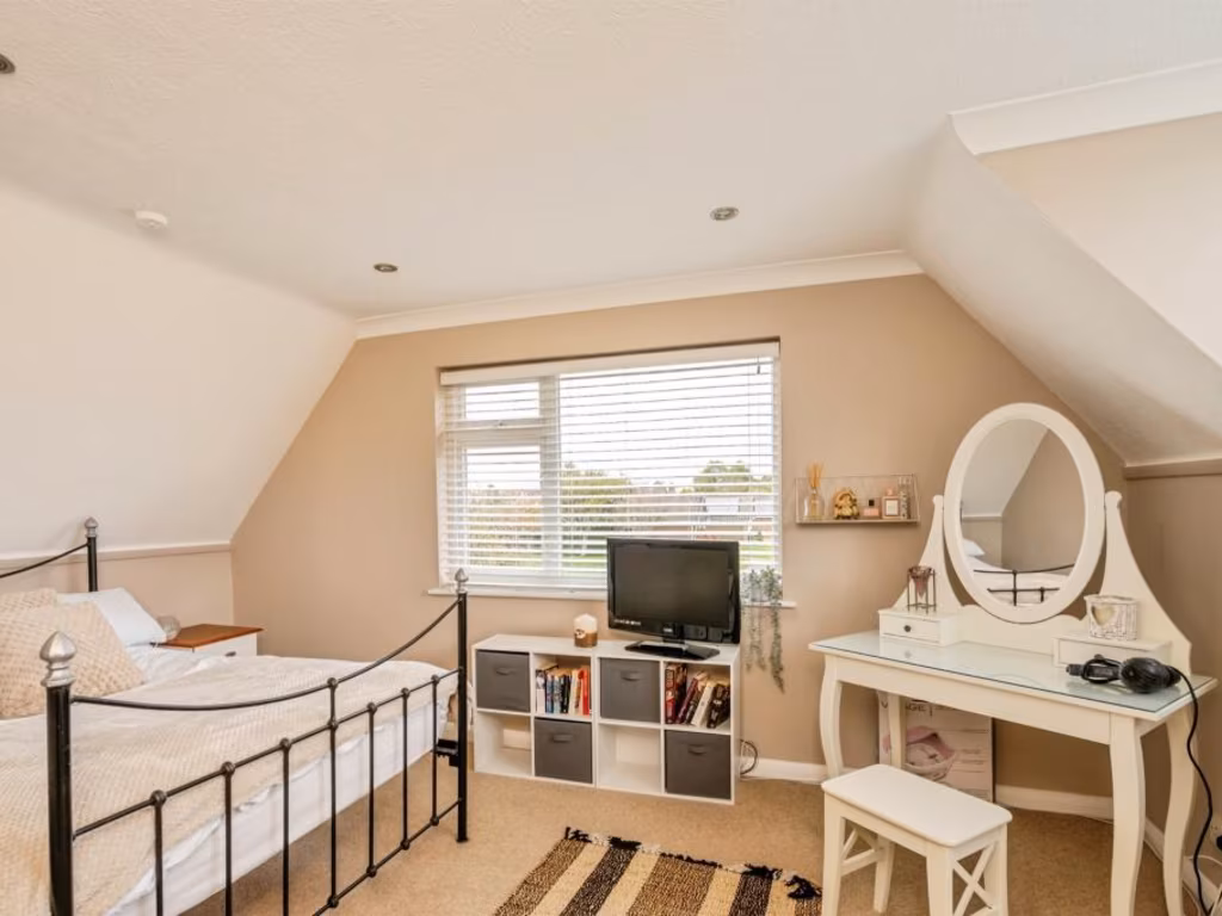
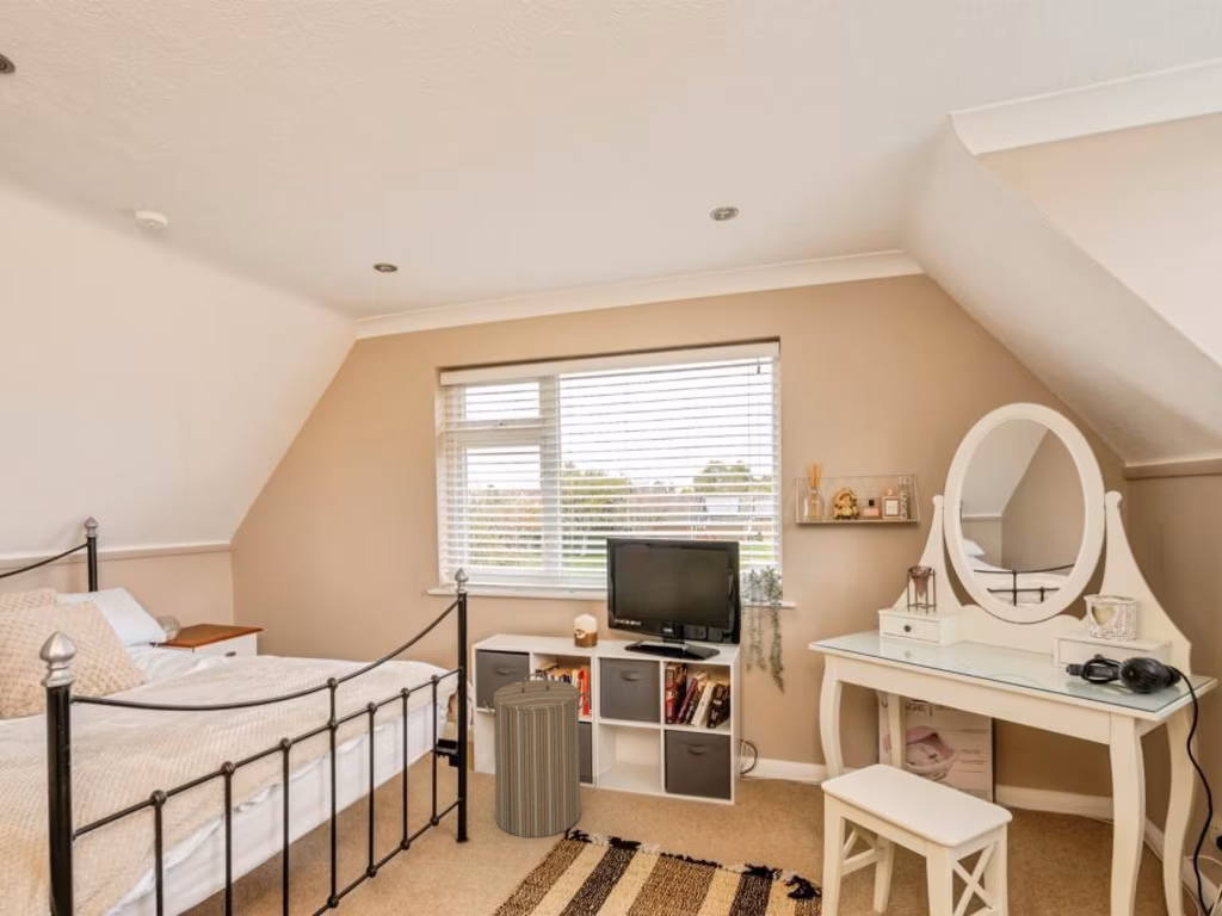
+ laundry hamper [482,671,591,838]
